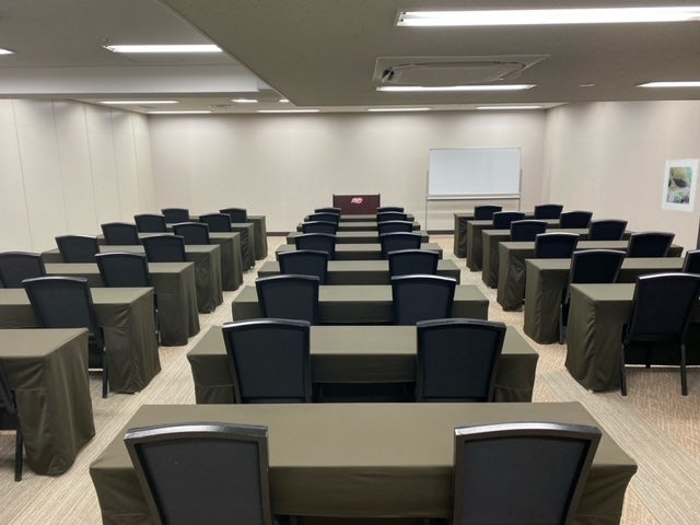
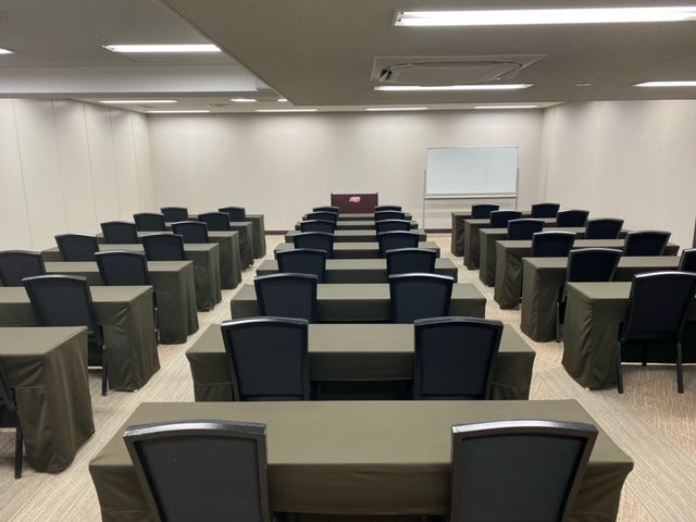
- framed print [661,158,700,213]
